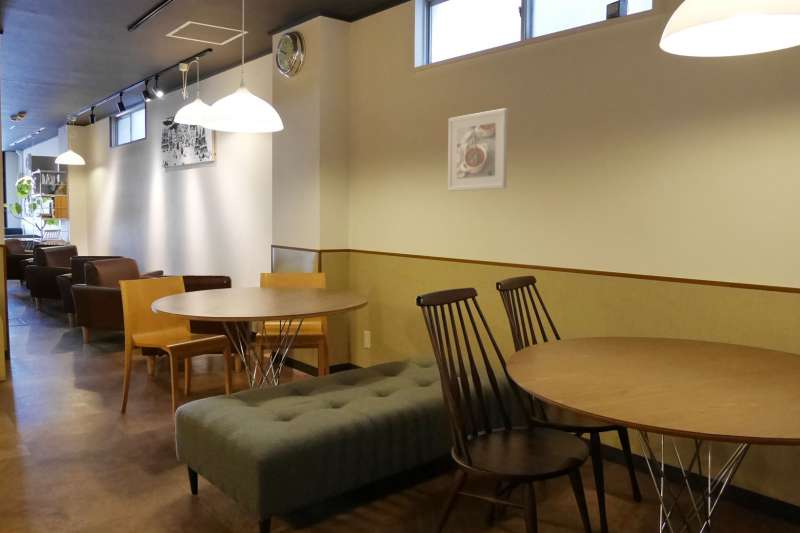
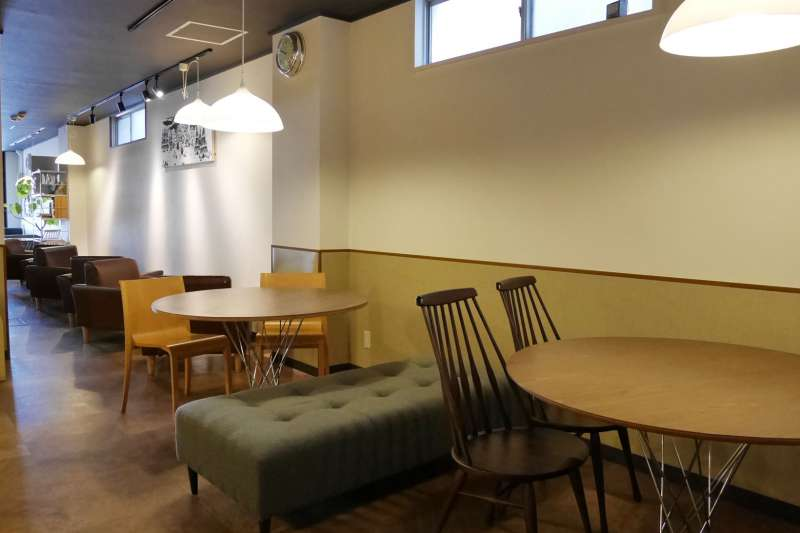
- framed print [447,107,509,192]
